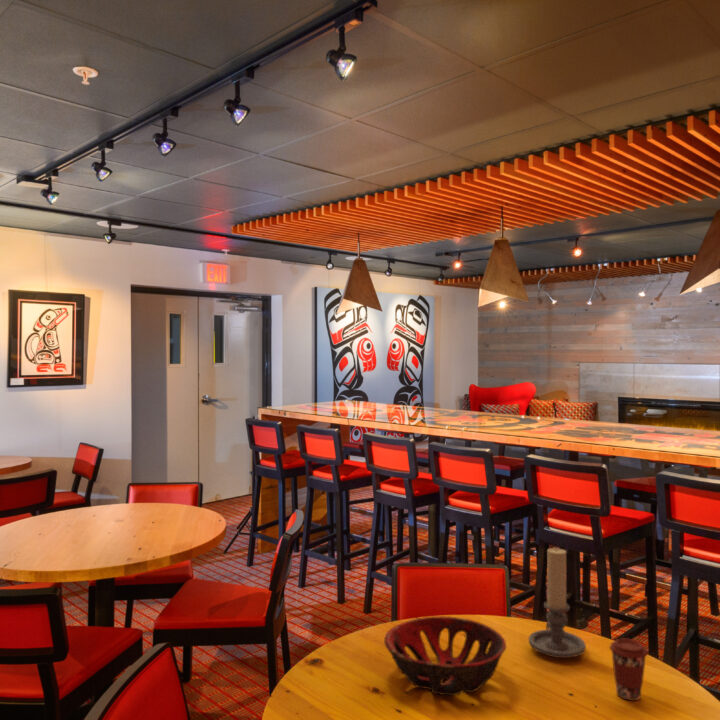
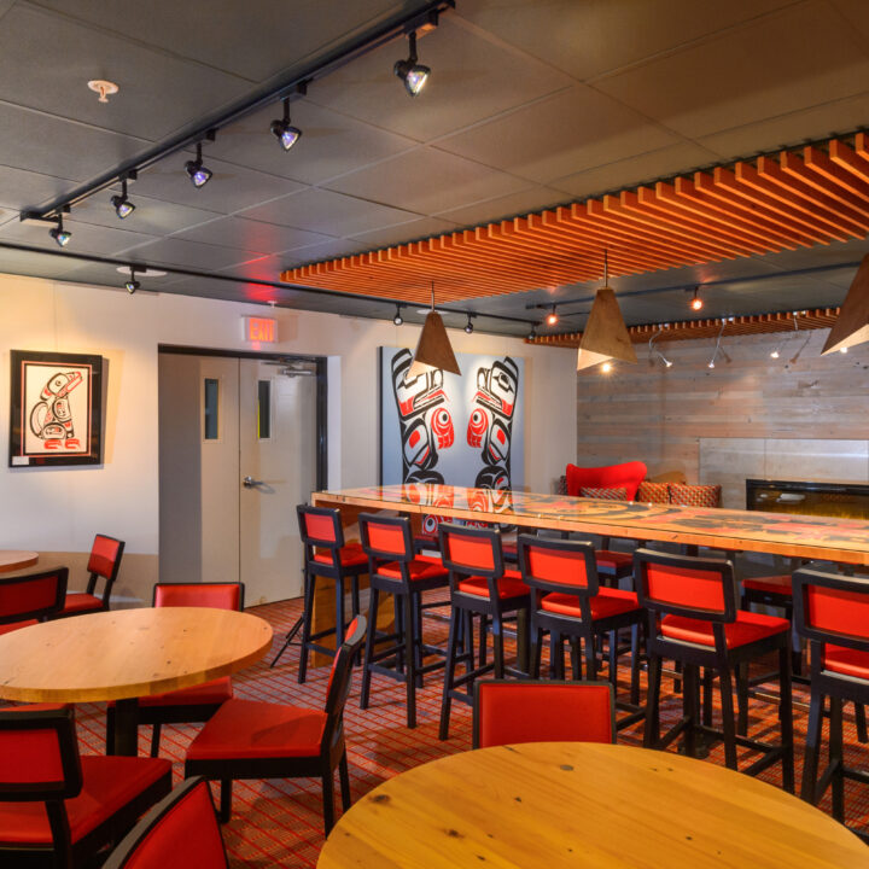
- candle holder [528,547,587,659]
- decorative bowl [383,615,507,697]
- coffee cup [609,637,649,702]
